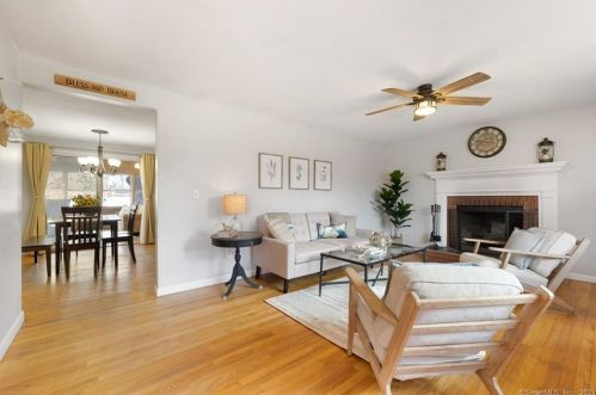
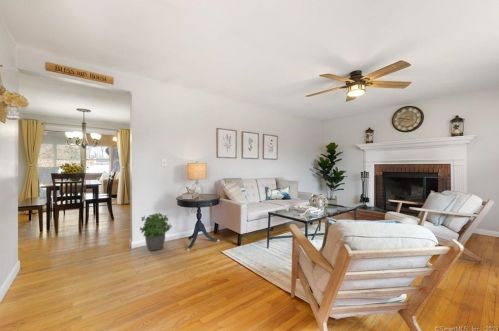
+ potted plant [139,212,173,251]
